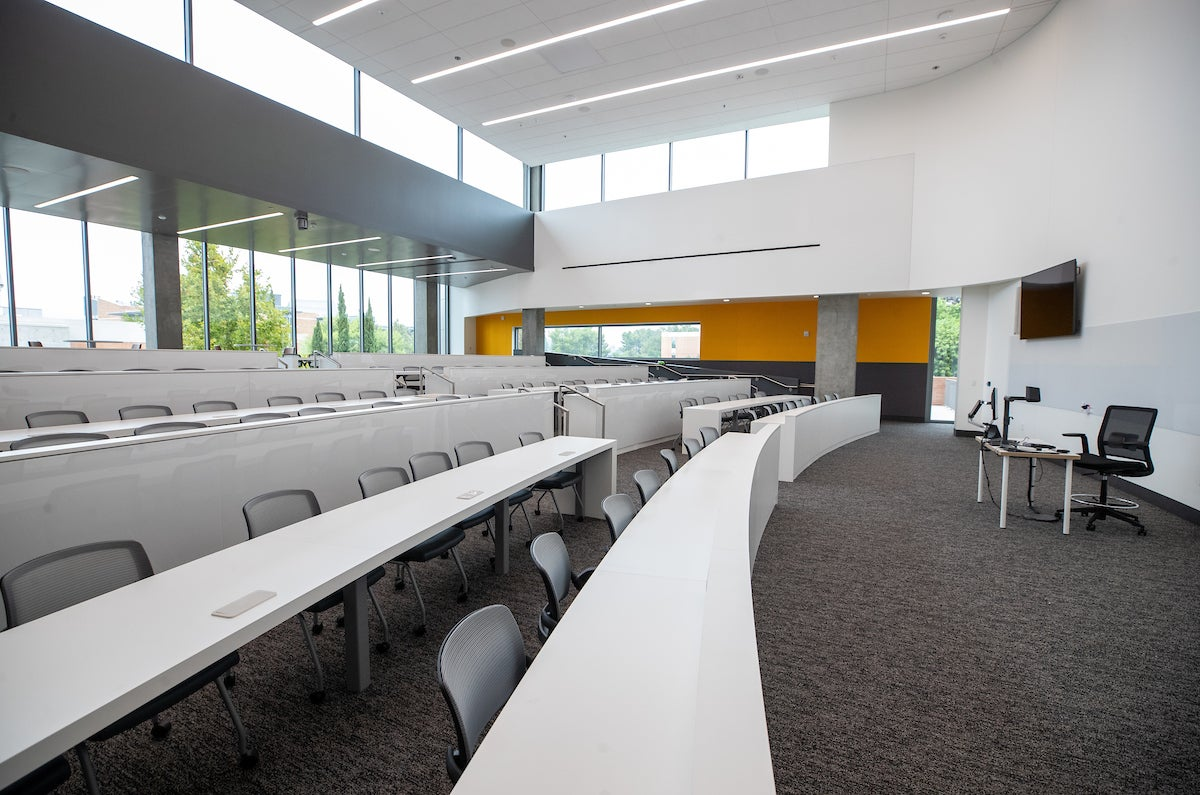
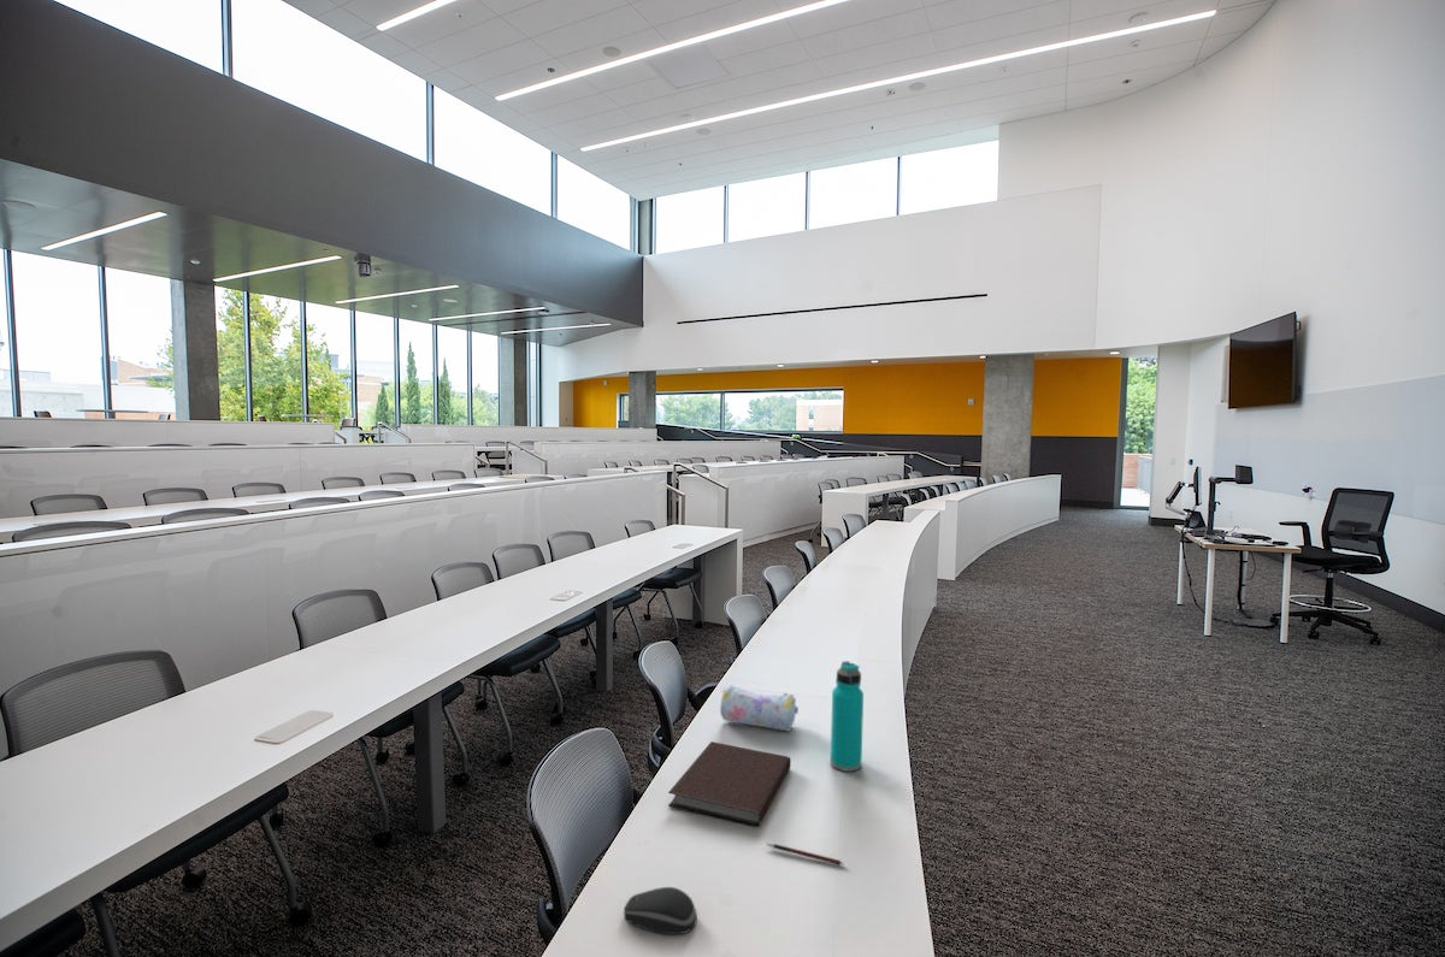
+ pen [766,843,845,867]
+ pencil case [719,685,800,732]
+ computer mouse [623,886,698,935]
+ notebook [667,740,792,828]
+ water bottle [830,660,865,773]
